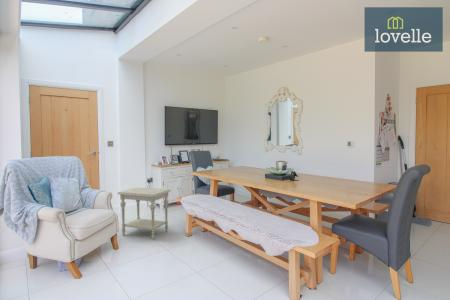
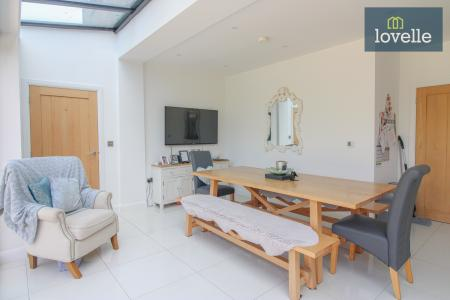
- side table [117,186,171,241]
